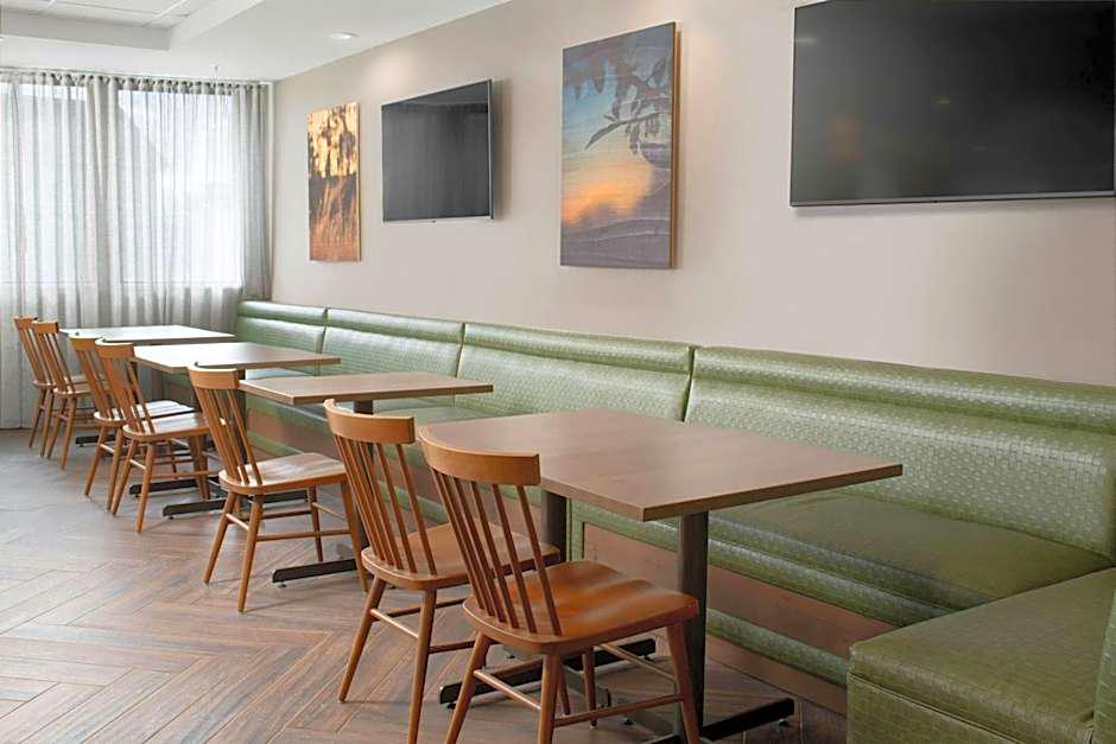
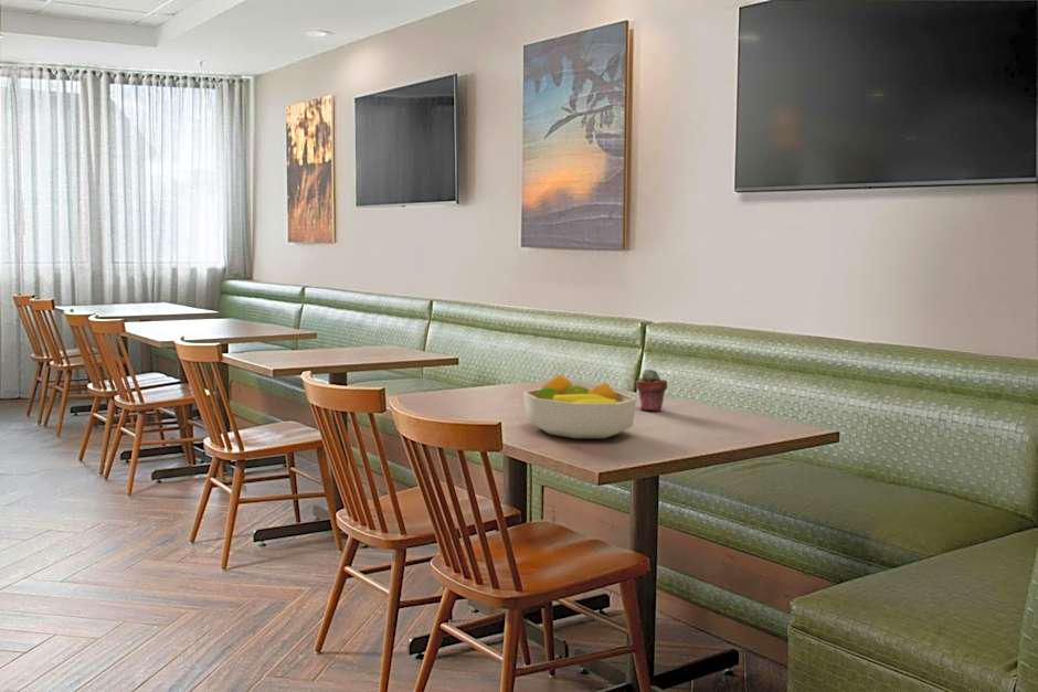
+ potted succulent [635,368,668,412]
+ fruit bowl [522,374,637,439]
